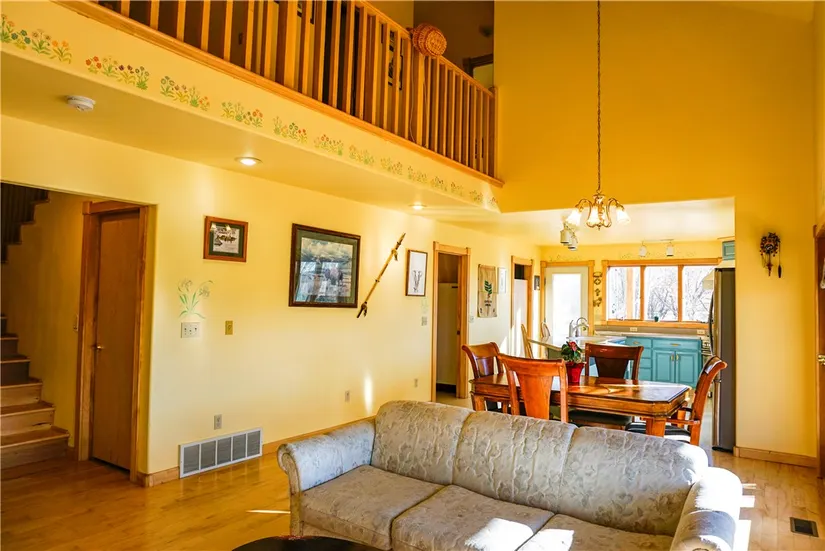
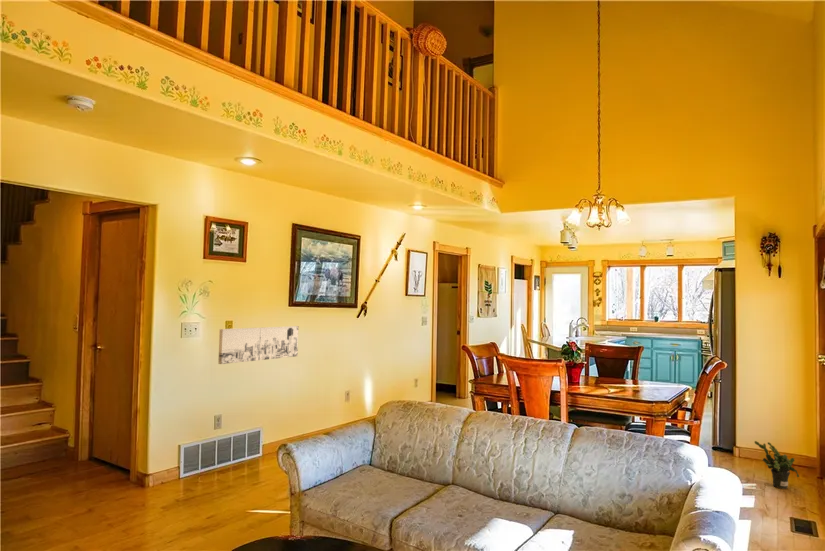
+ wall art [217,325,300,365]
+ potted plant [753,440,800,490]
